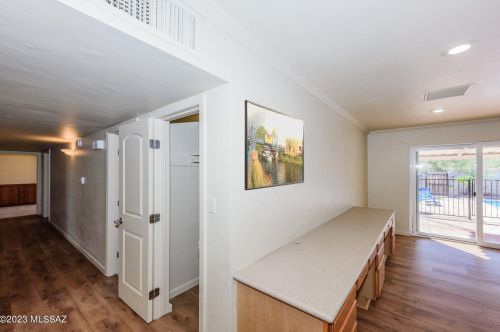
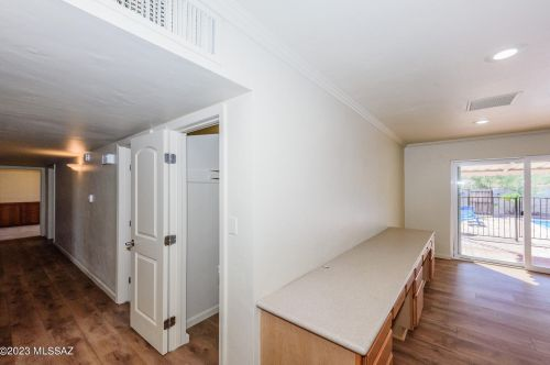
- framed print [244,99,305,191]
